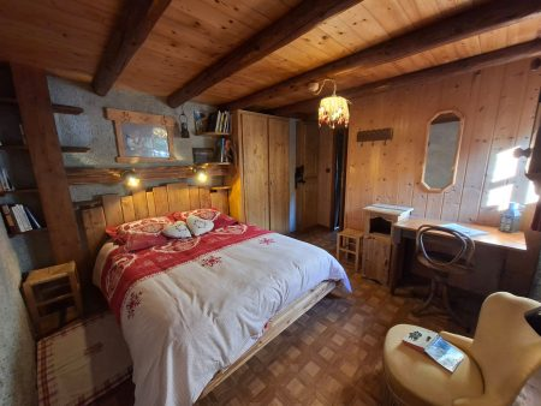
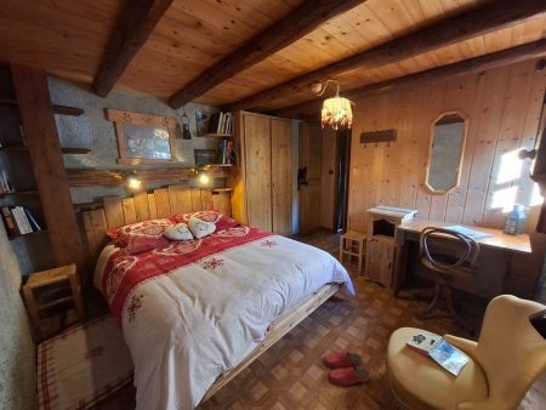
+ slippers [323,351,370,387]
